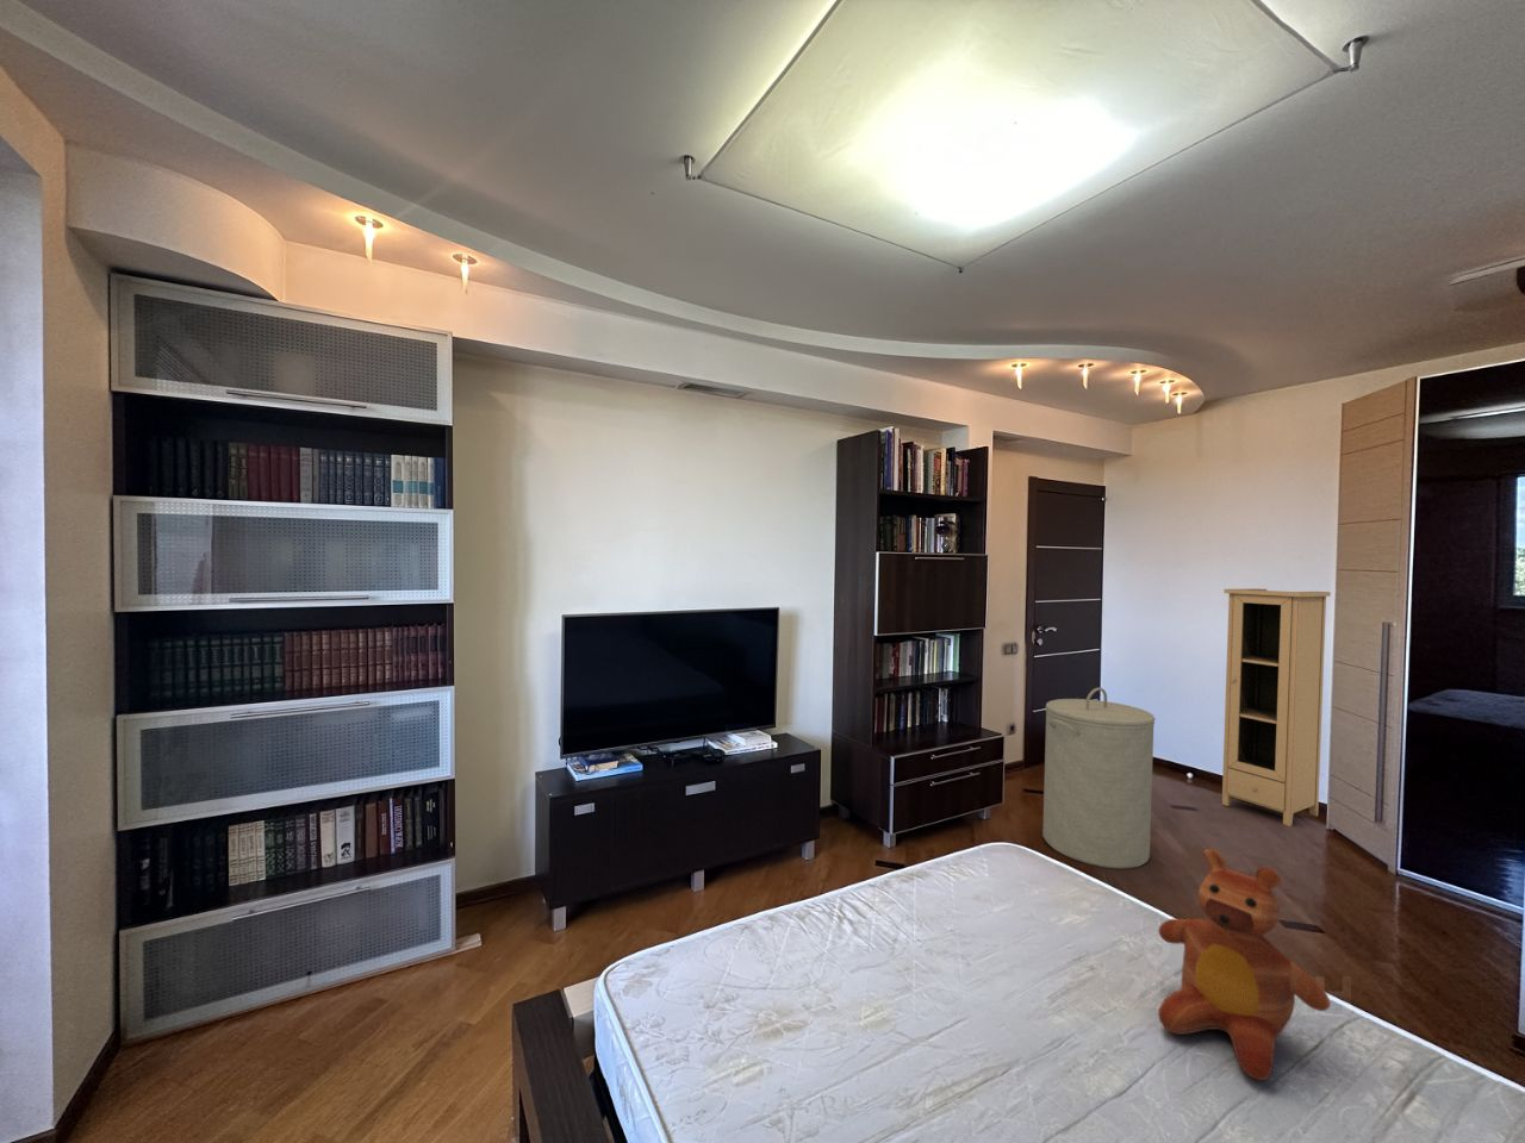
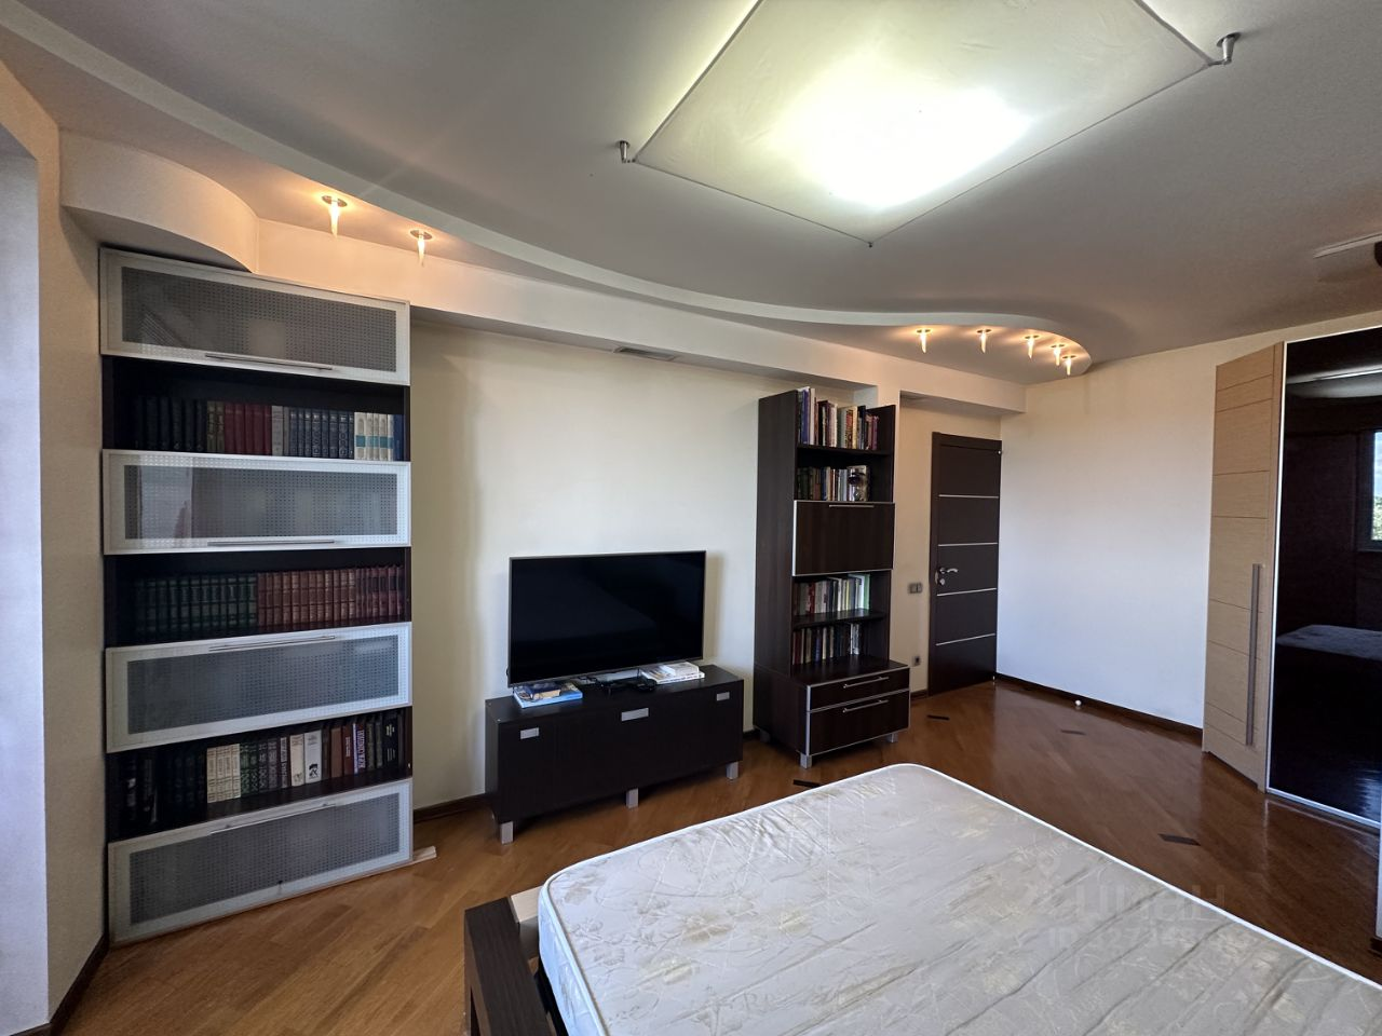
- cupboard [1221,587,1332,827]
- laundry hamper [1041,687,1156,870]
- teddy bear [1156,848,1332,1081]
